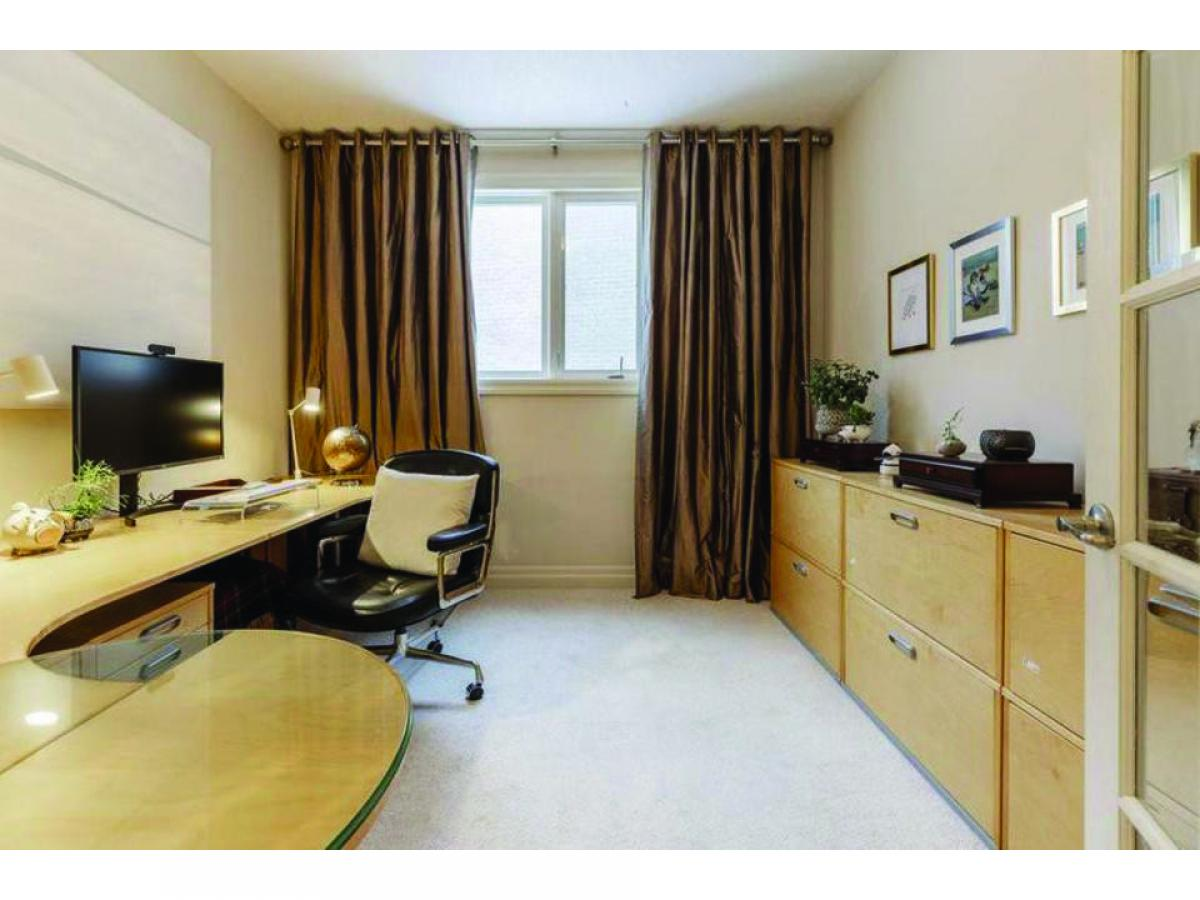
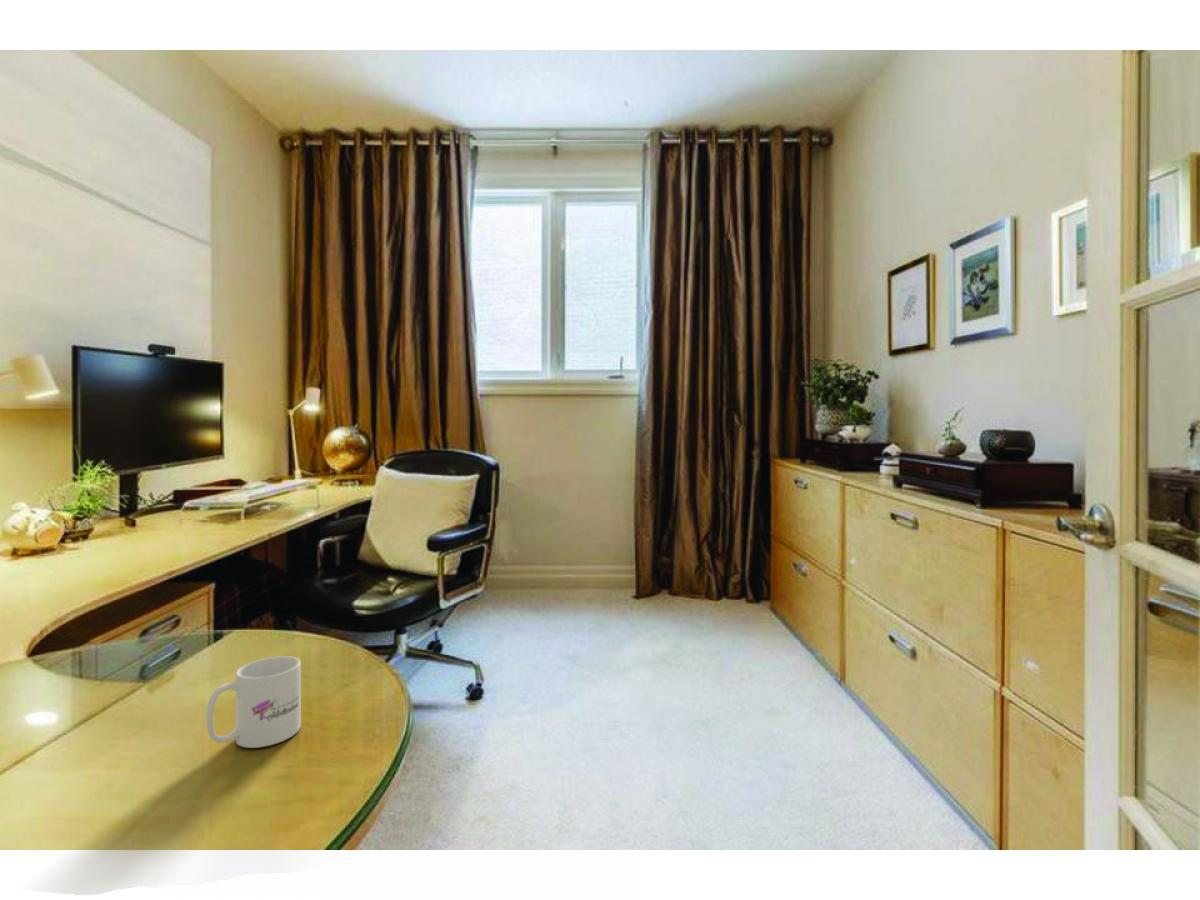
+ mug [205,655,302,749]
